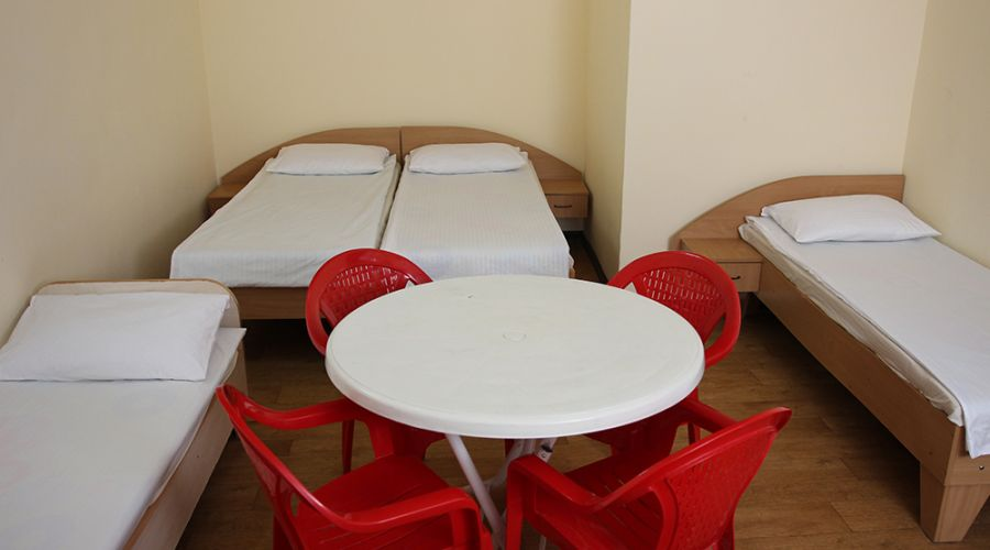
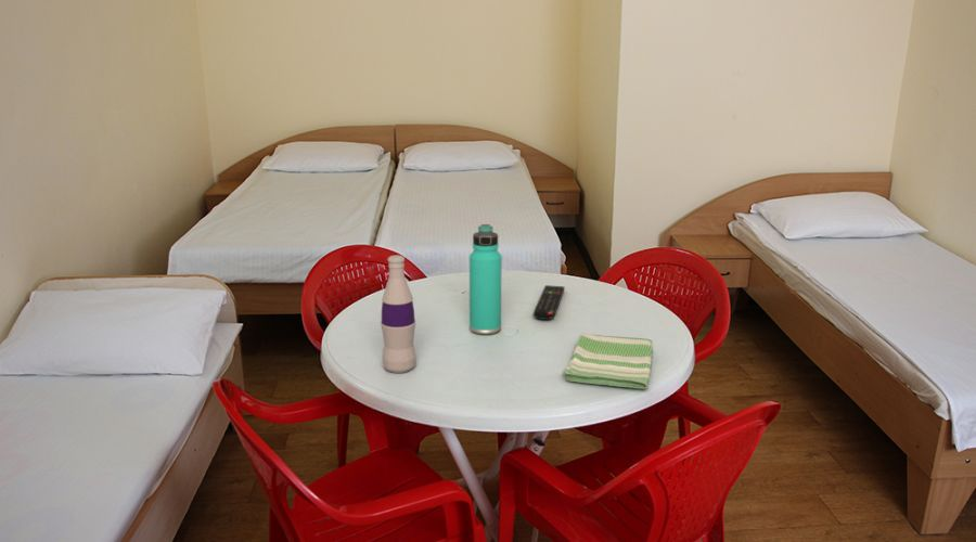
+ bottle [380,255,418,374]
+ remote control [532,284,565,321]
+ dish towel [561,332,654,389]
+ thermos bottle [468,223,503,335]
